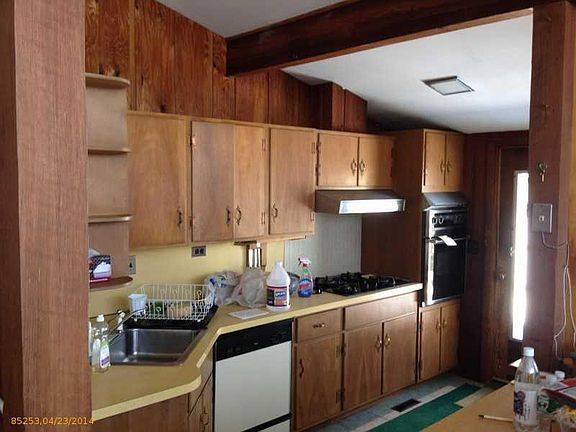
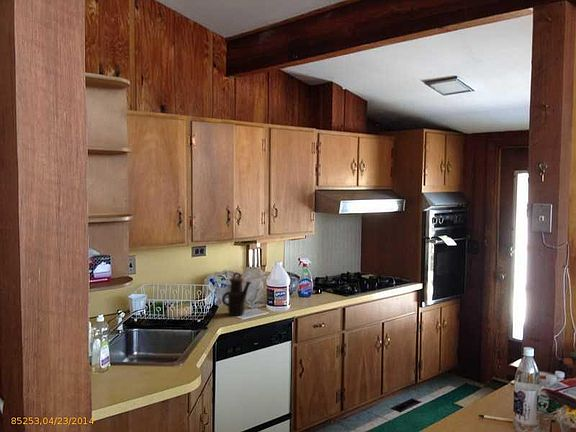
+ teapot [221,272,252,317]
